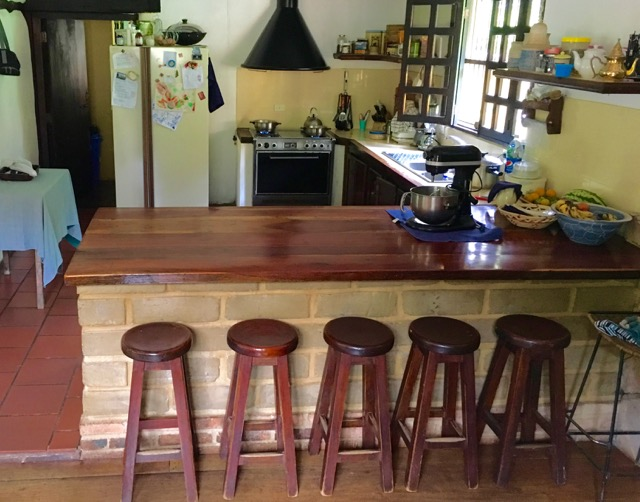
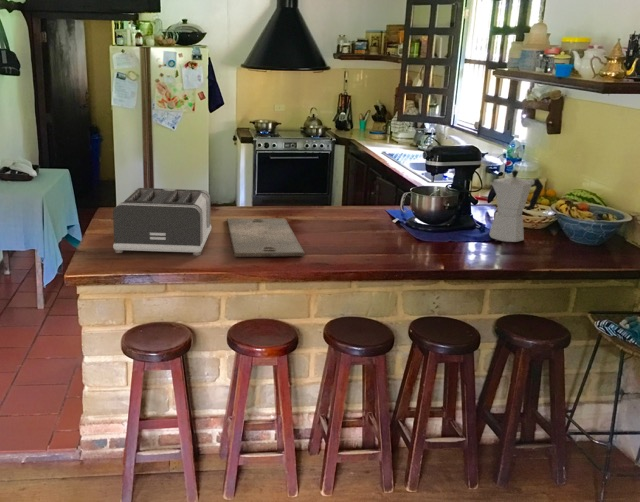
+ cutting board [226,218,306,258]
+ moka pot [488,169,544,243]
+ toaster [112,187,213,257]
